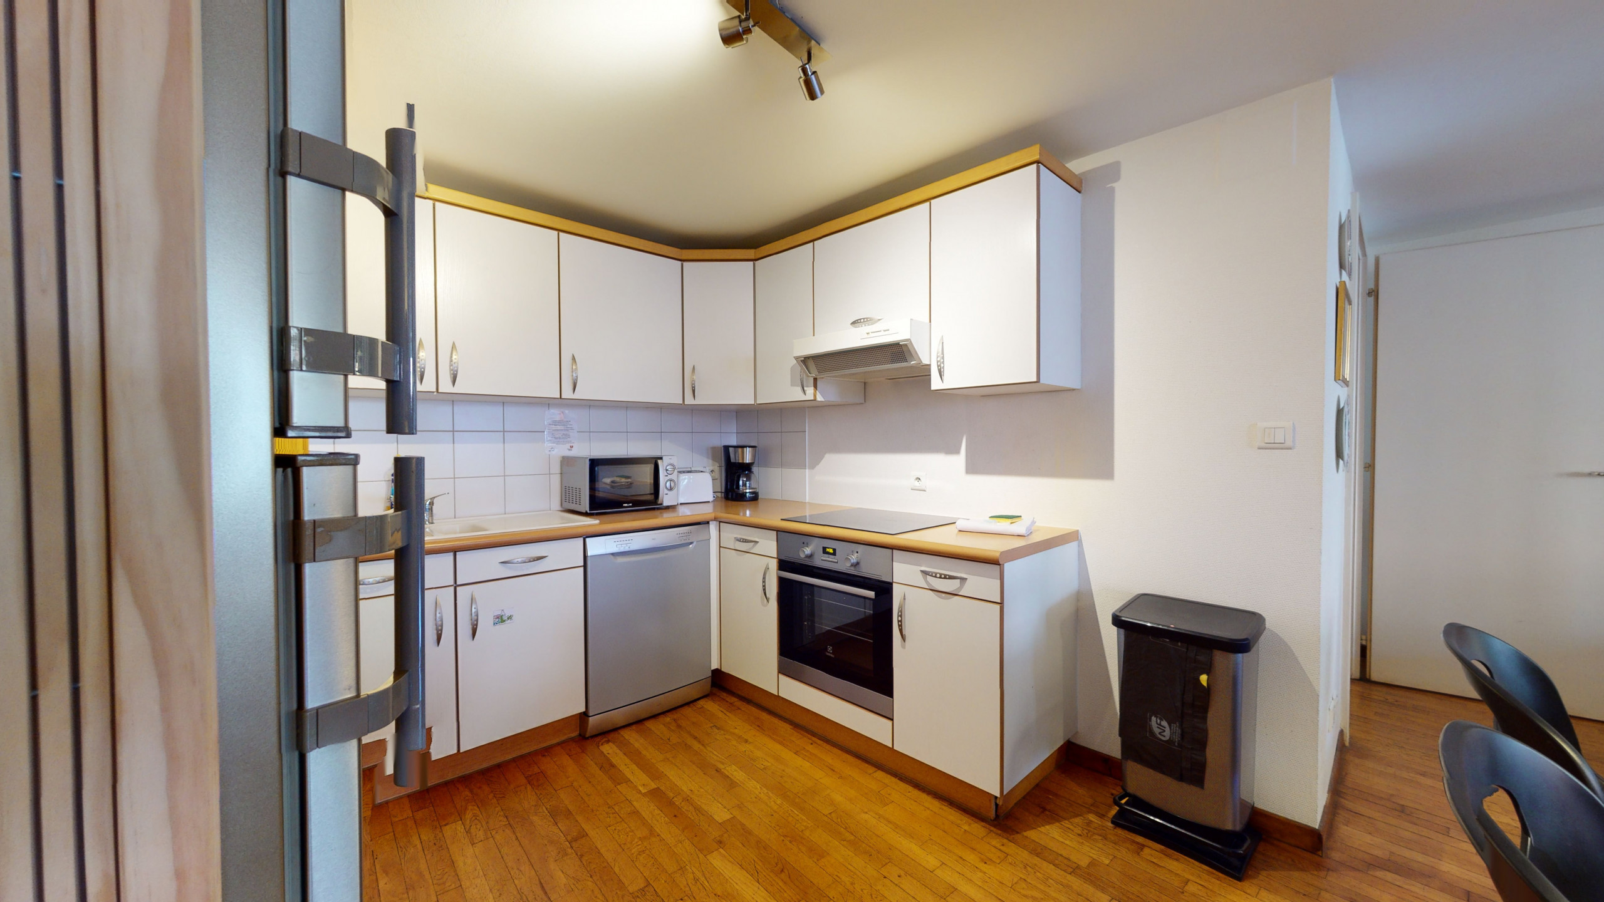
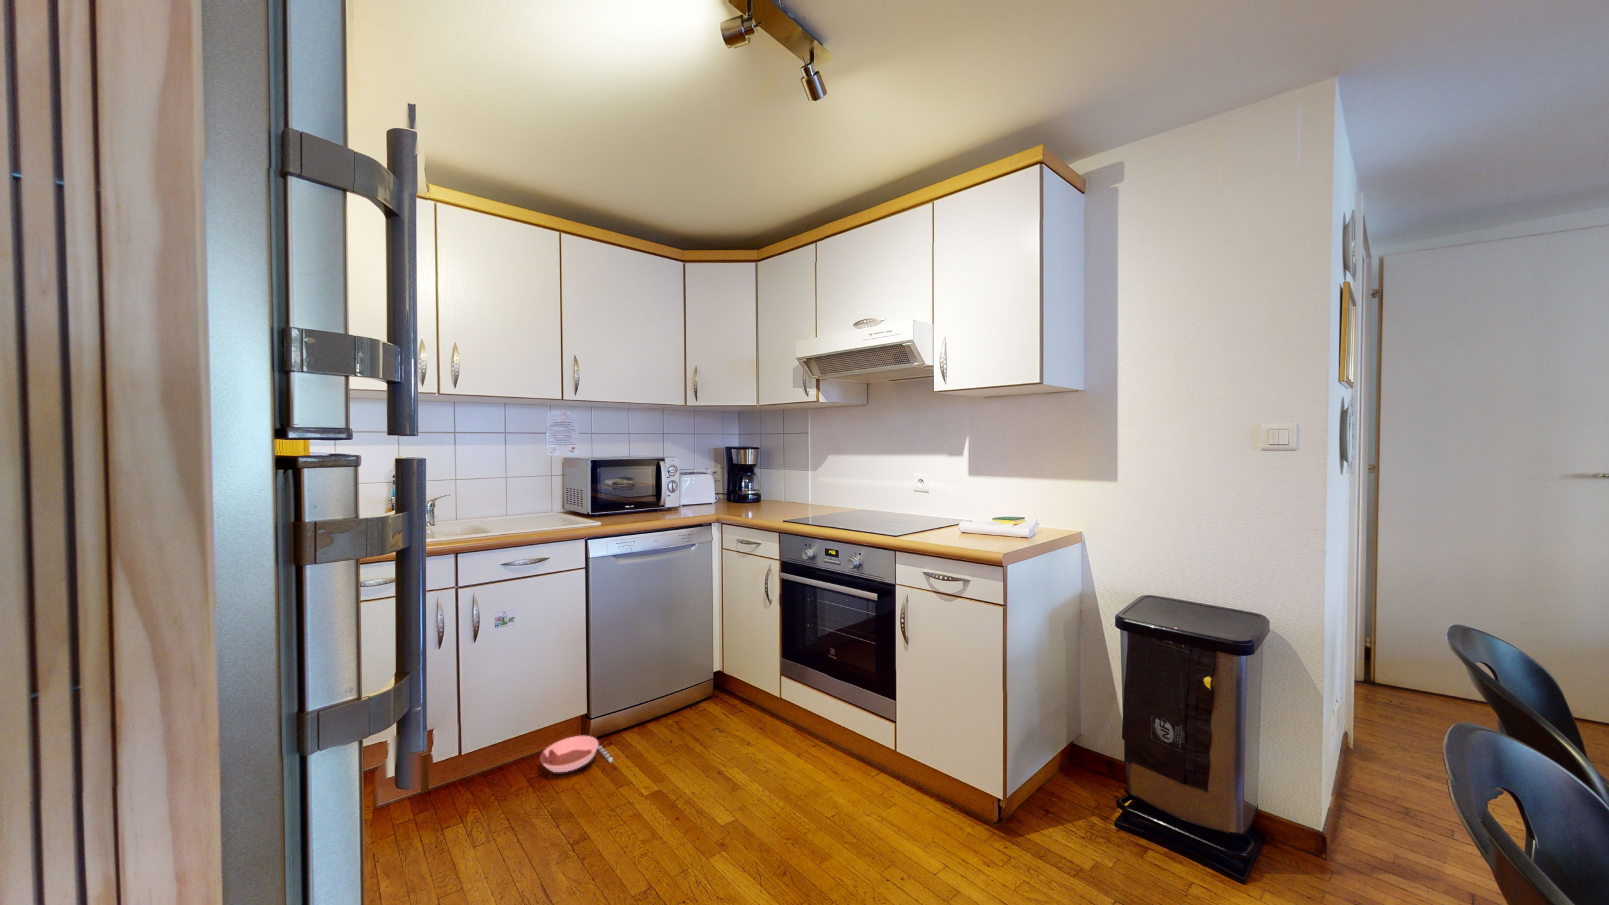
+ pet bowl [539,735,613,774]
